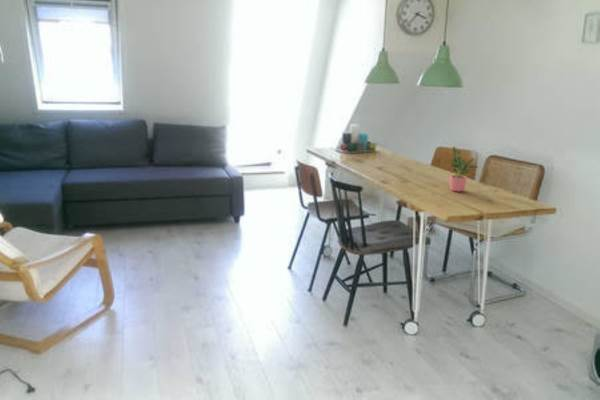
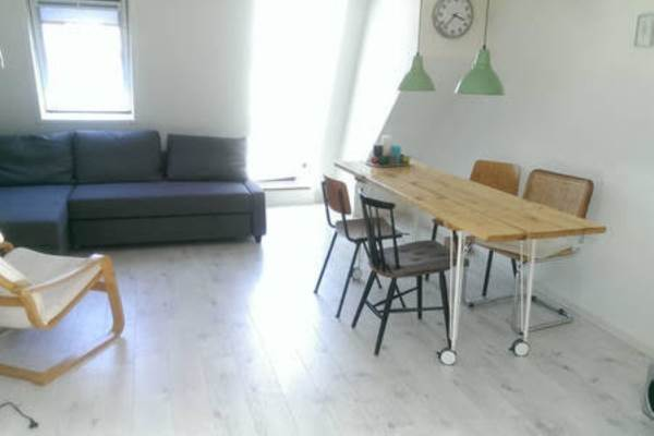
- potted plant [449,146,479,193]
